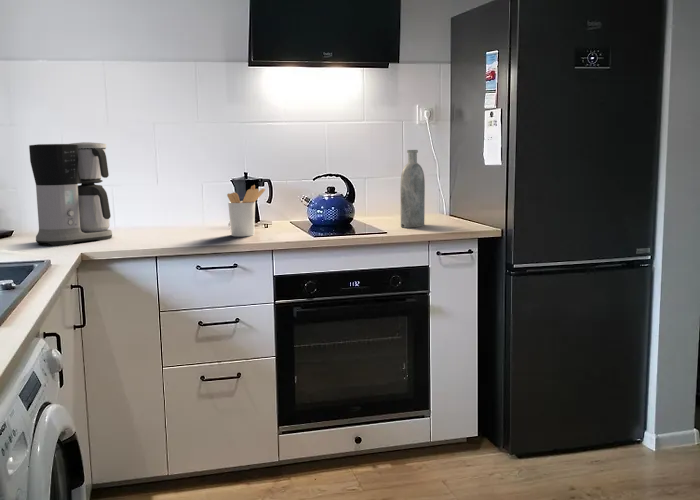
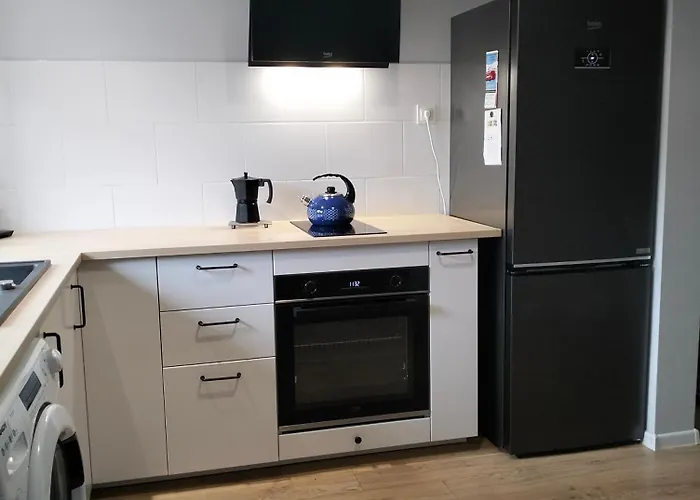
- coffee maker [28,141,113,247]
- utensil holder [226,184,266,238]
- bottle [399,149,426,229]
